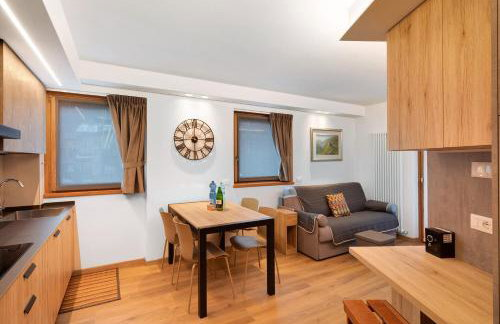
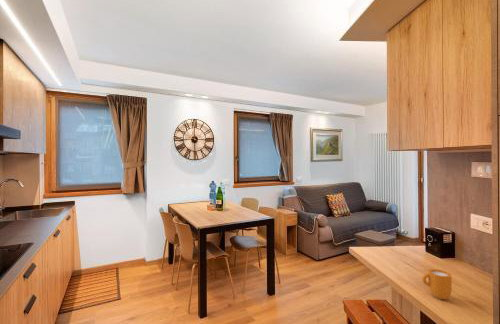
+ mug [421,268,453,300]
